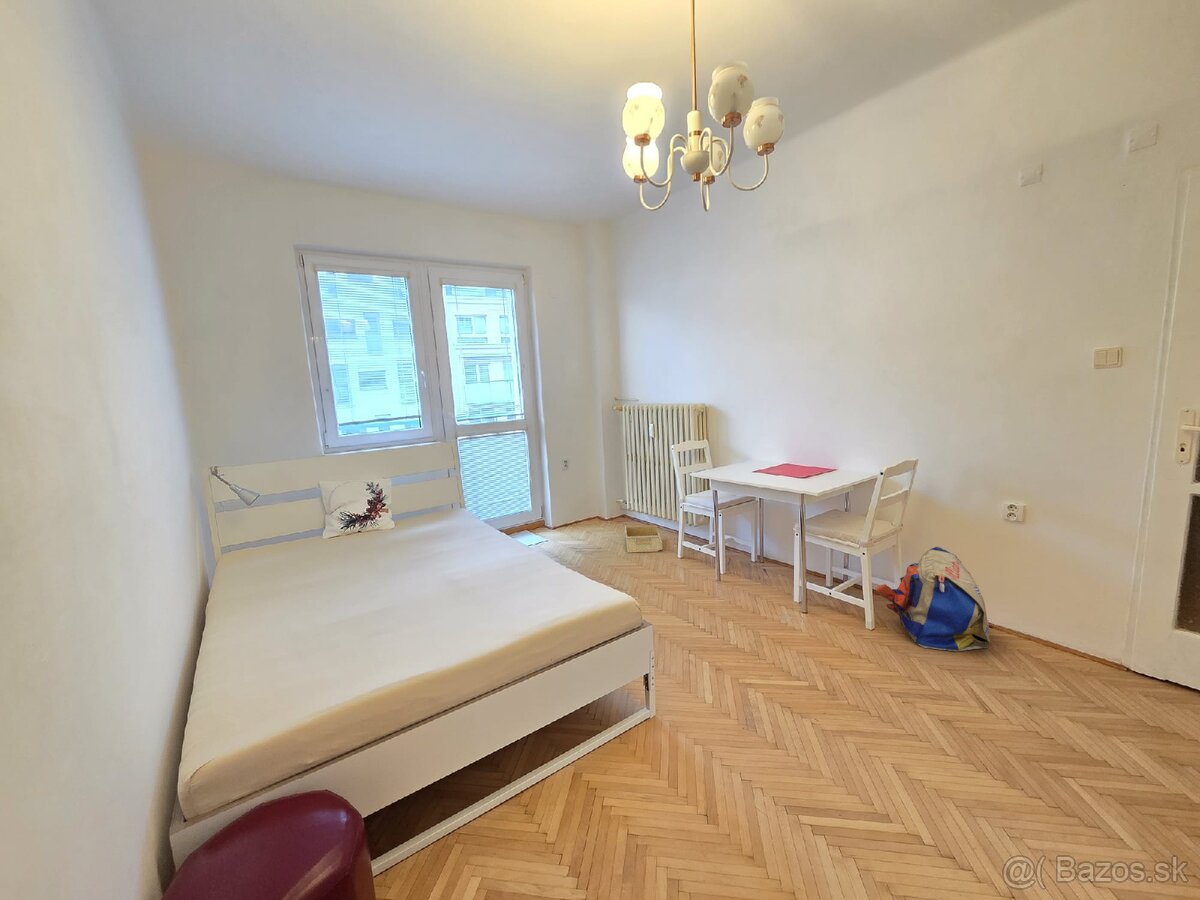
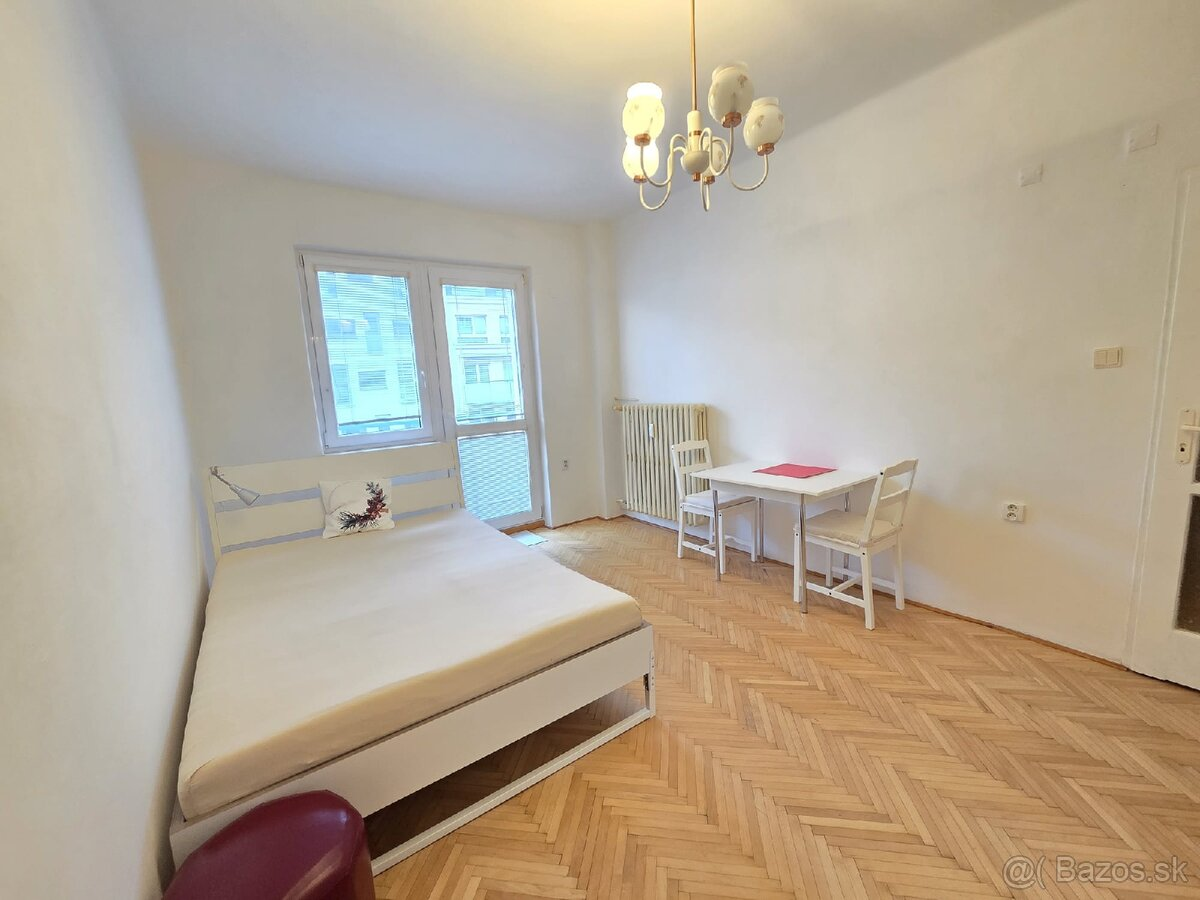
- backpack [875,546,991,652]
- storage bin [624,524,664,553]
